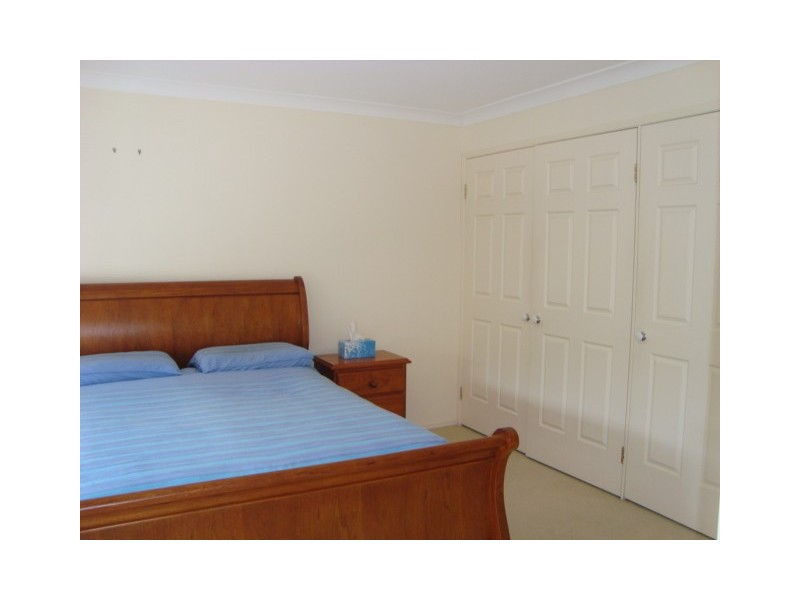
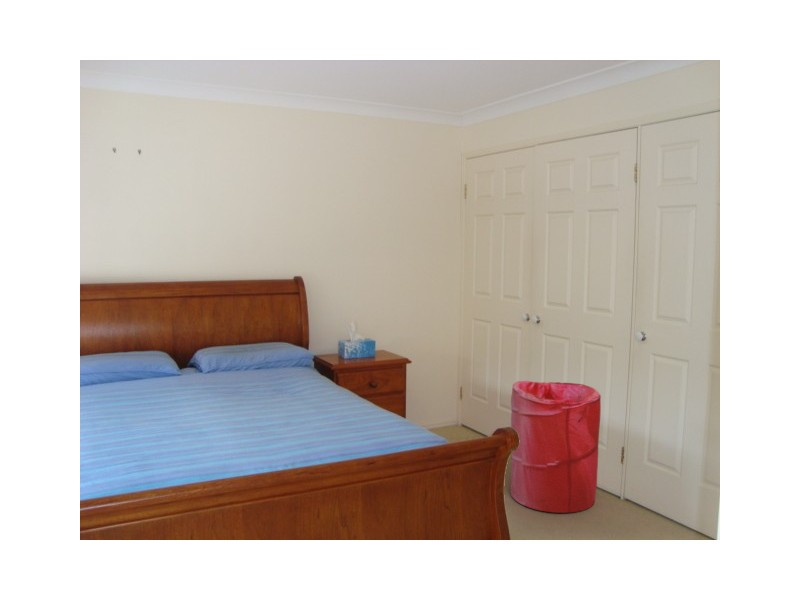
+ laundry hamper [510,380,602,514]
